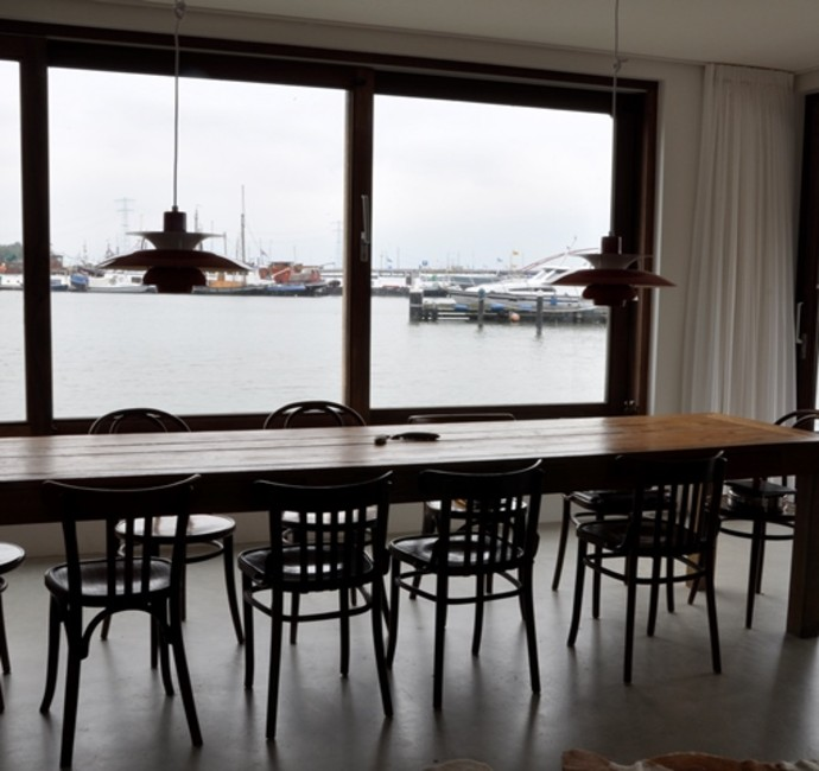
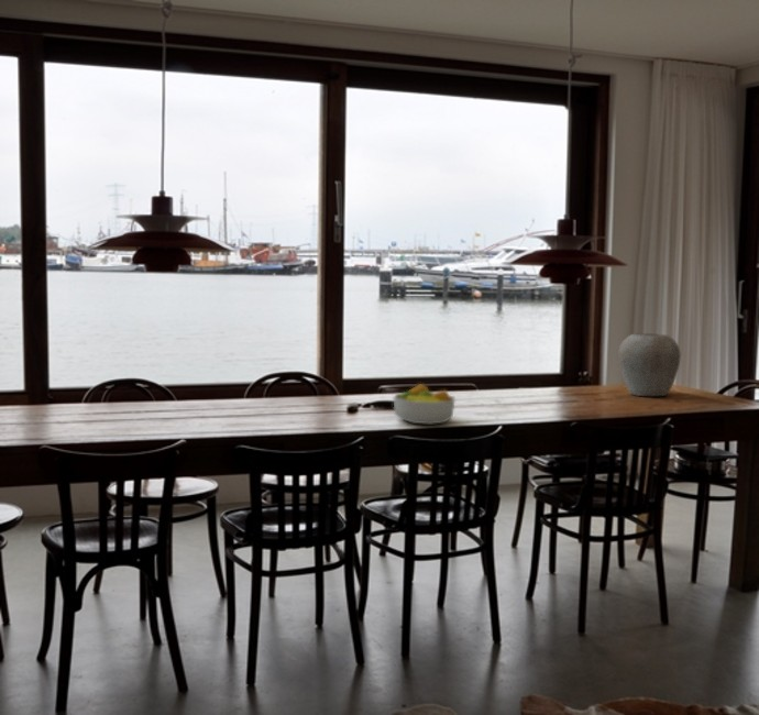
+ fruit bowl [393,383,457,426]
+ vase [617,332,682,397]
